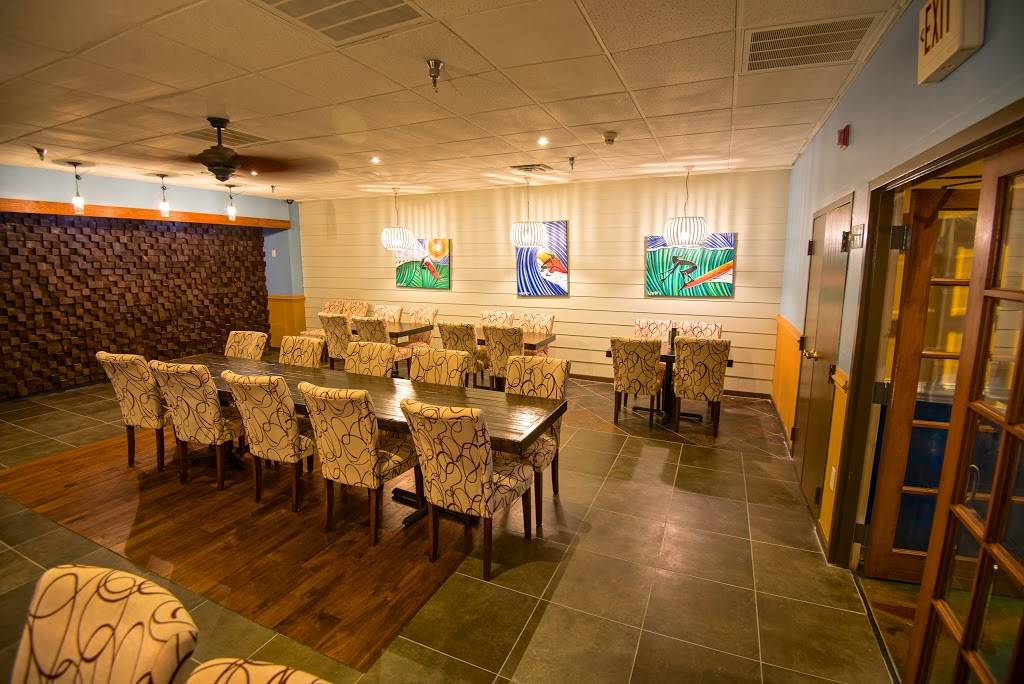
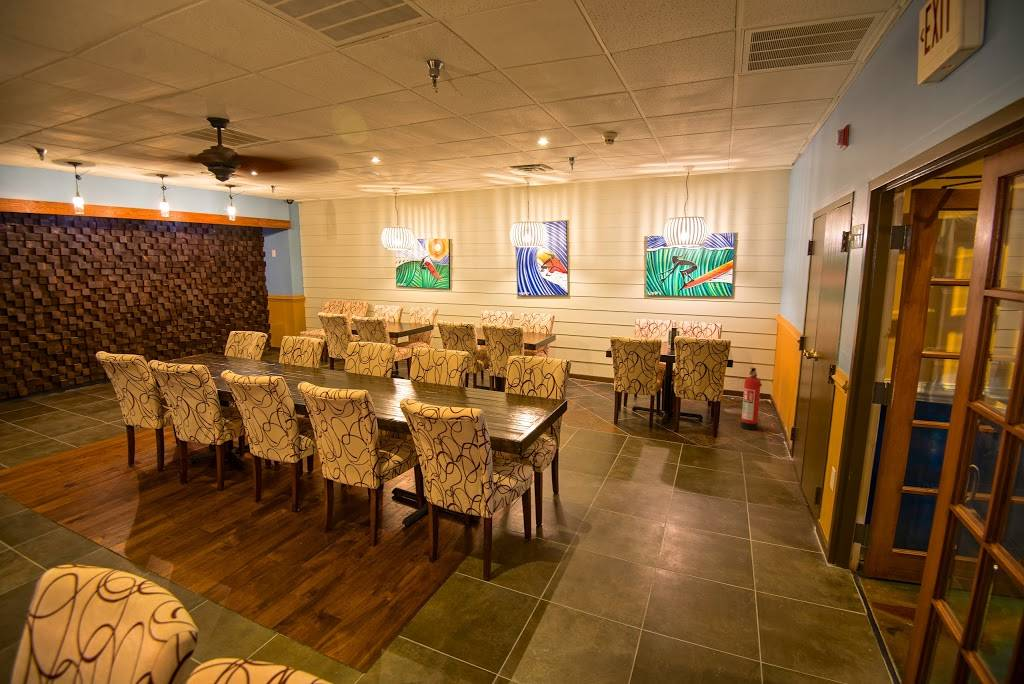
+ fire extinguisher [740,366,763,431]
